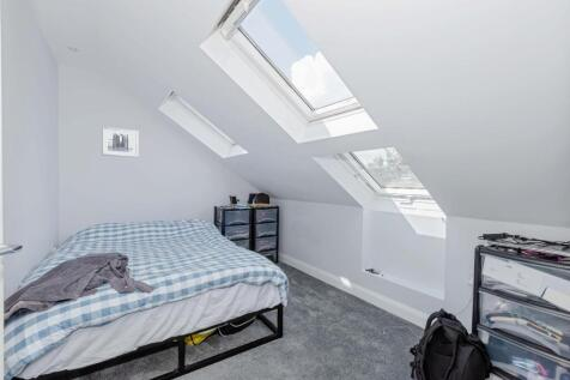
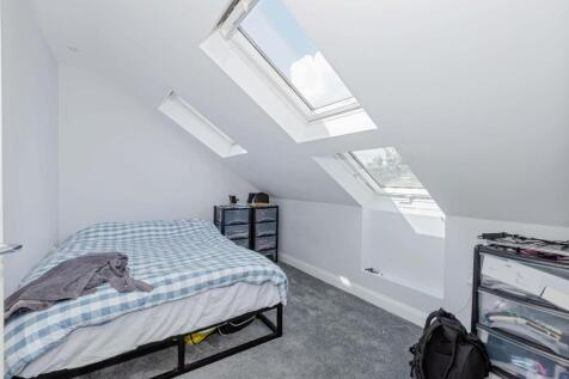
- wall art [101,126,139,158]
